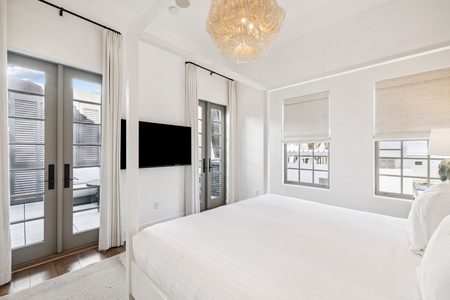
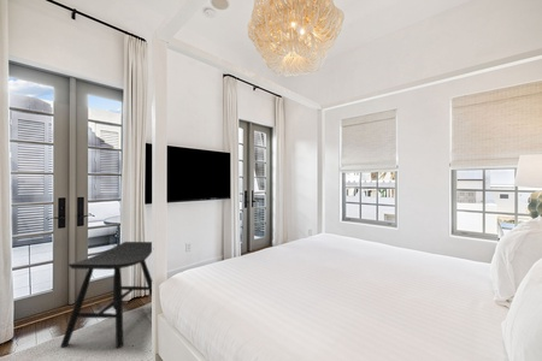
+ stool [59,241,153,349]
